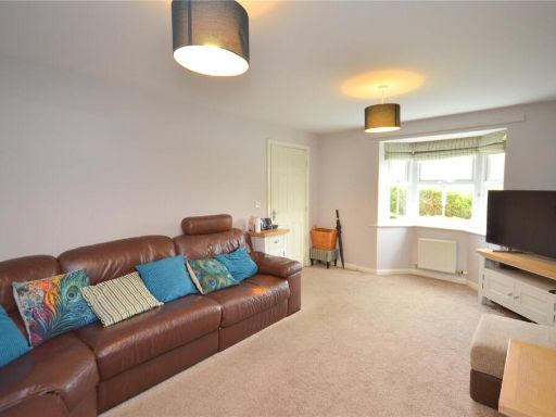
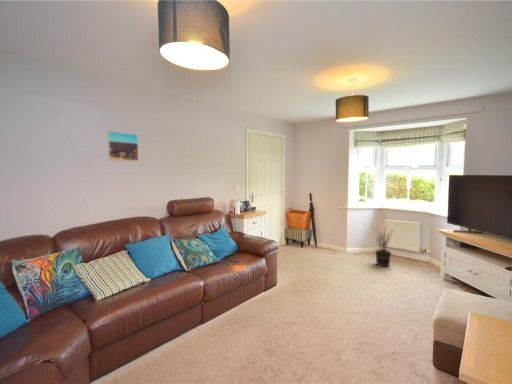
+ potted plant [372,225,394,267]
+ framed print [106,130,140,163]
